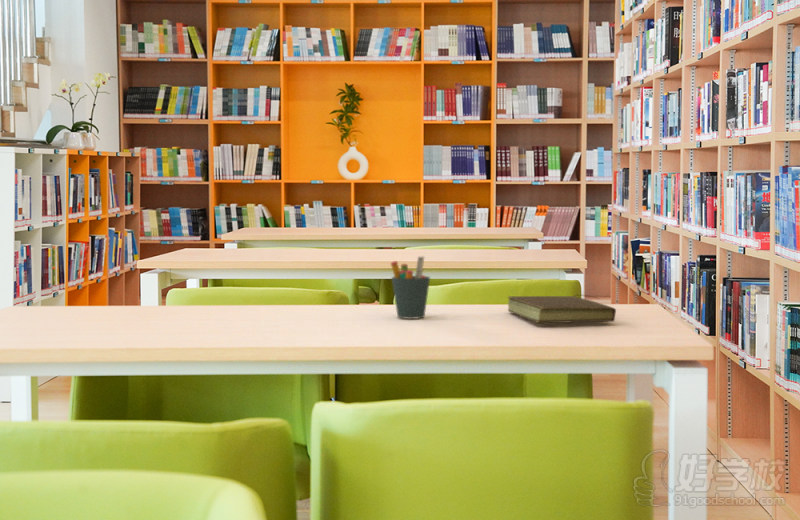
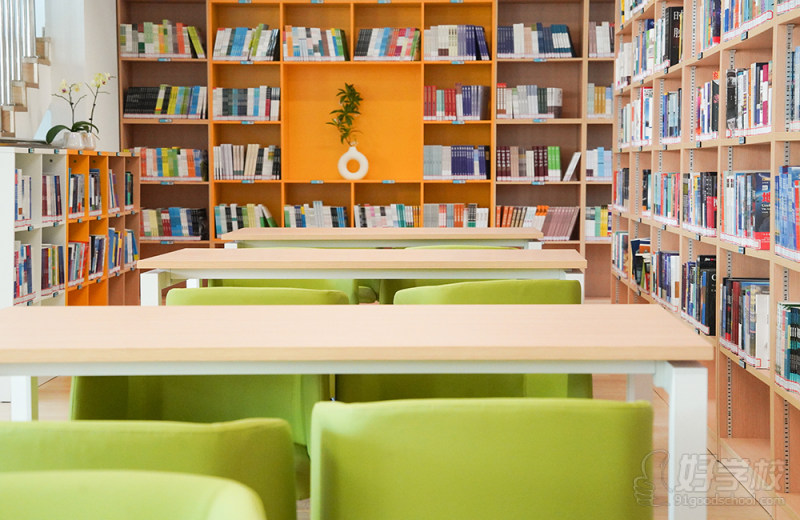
- pen holder [390,255,431,320]
- book [507,294,617,324]
